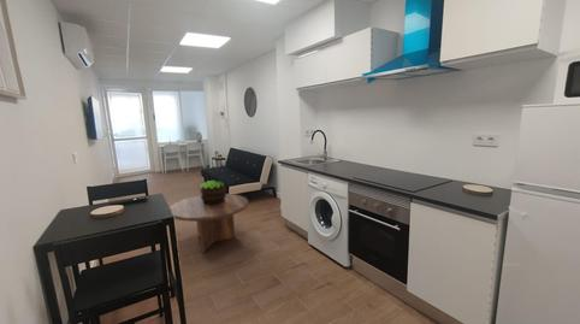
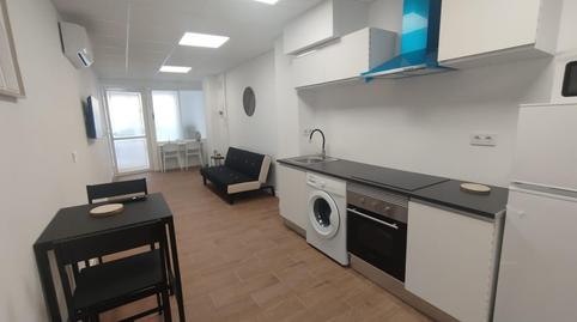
- coffee table [168,193,249,254]
- potted plant [199,179,227,205]
